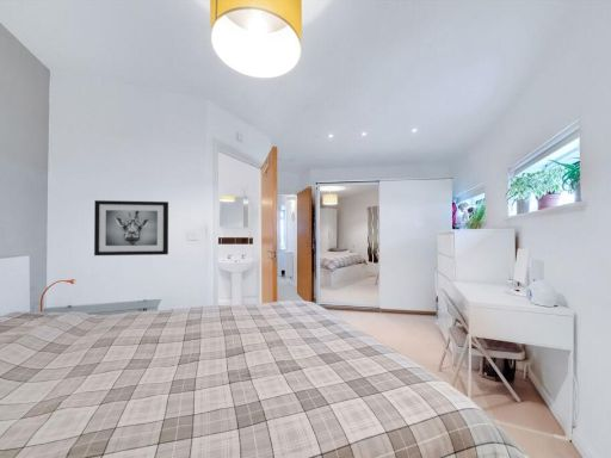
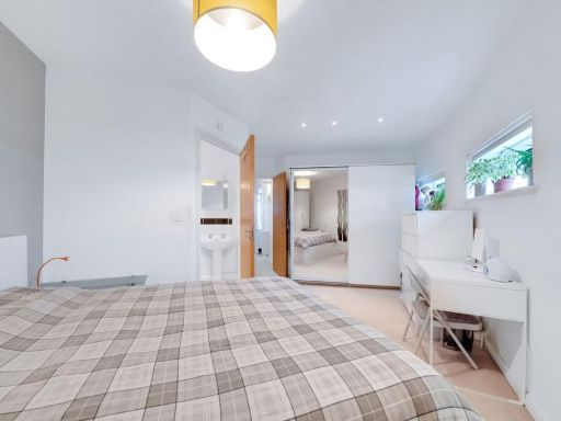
- wall art [93,199,169,256]
